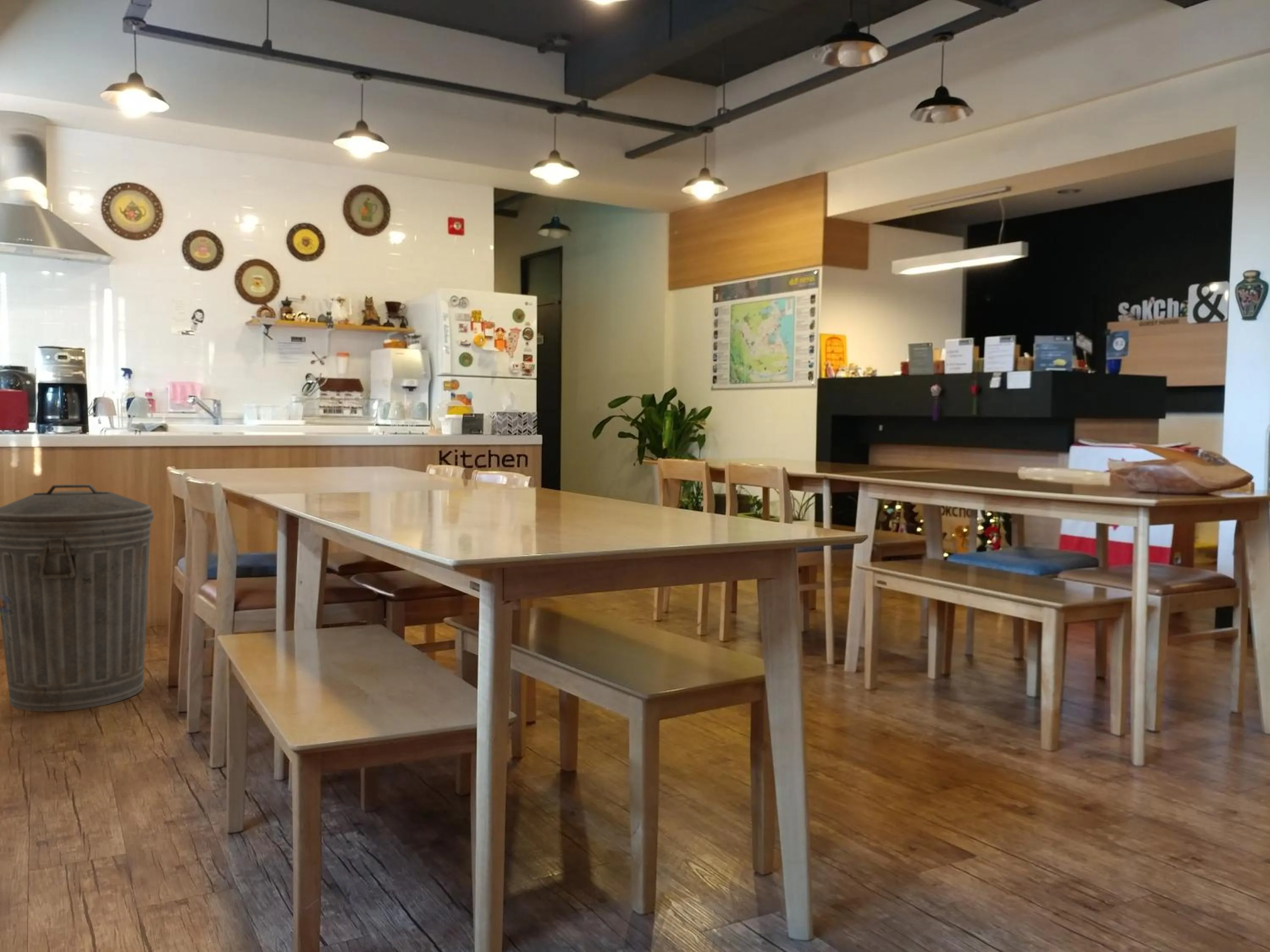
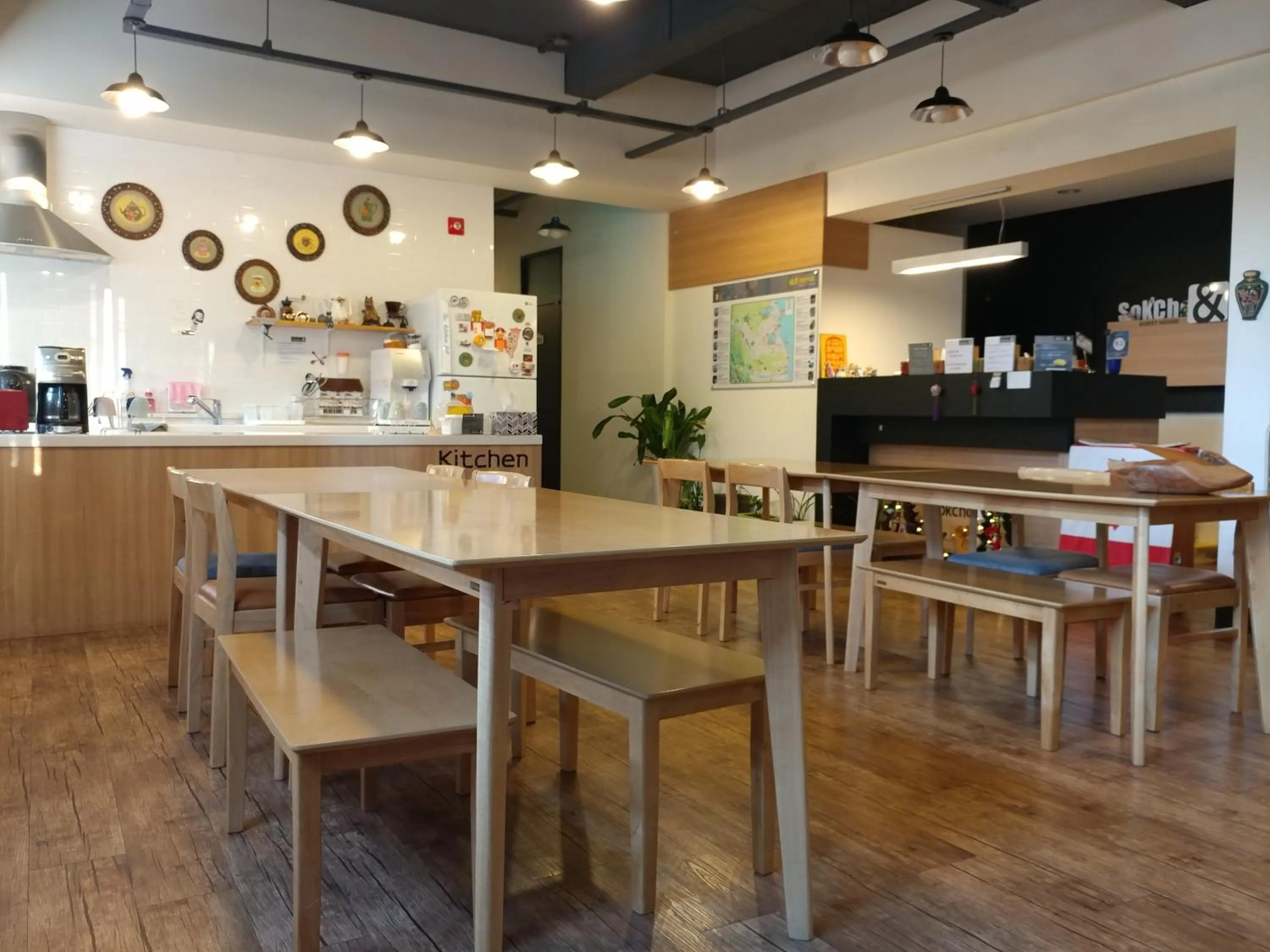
- trash can [0,484,154,712]
